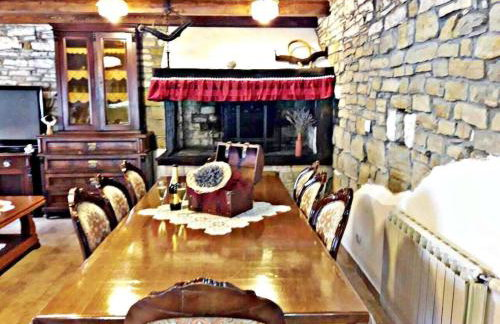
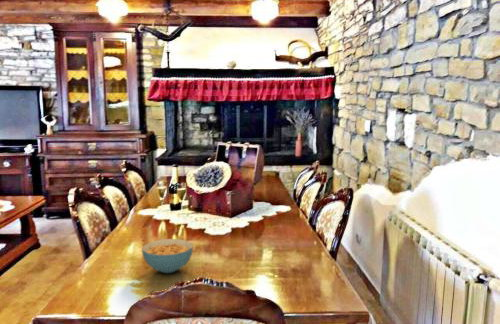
+ cereal bowl [141,238,194,274]
